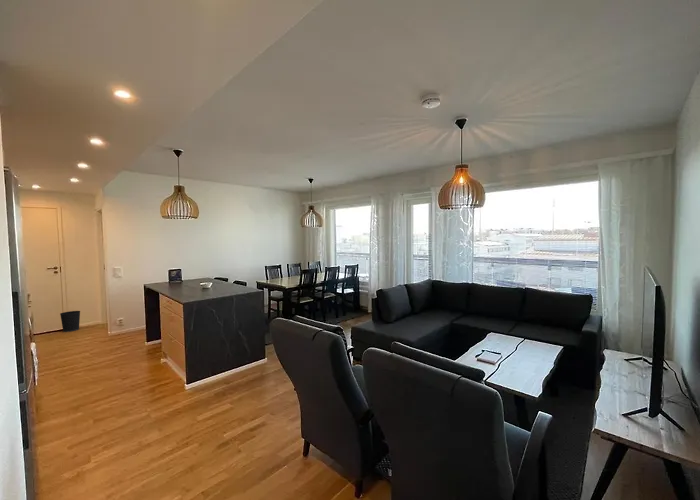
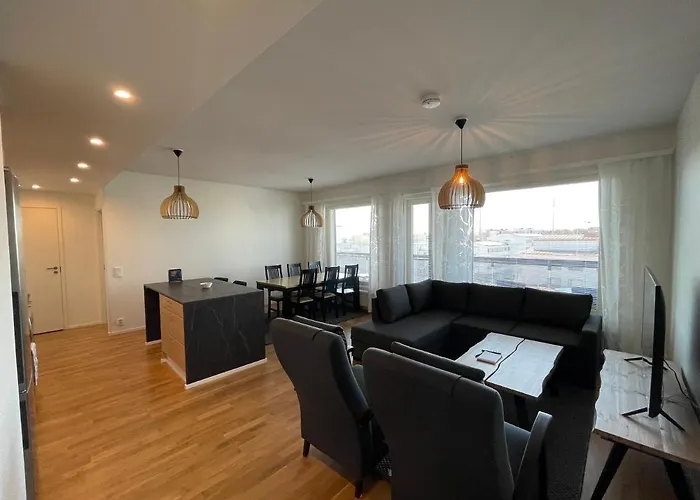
- wastebasket [59,310,81,333]
